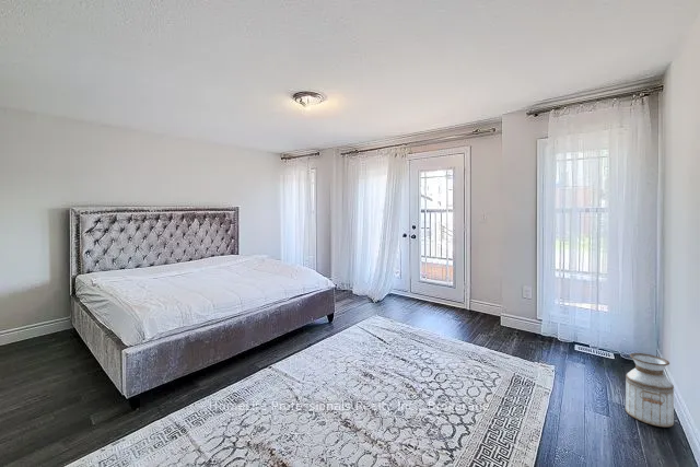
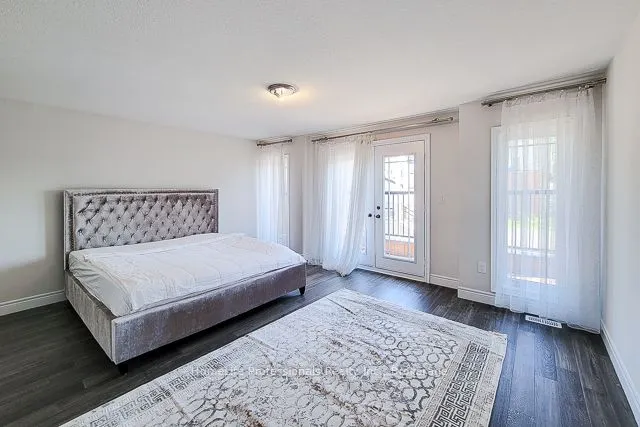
- planter [625,352,675,428]
